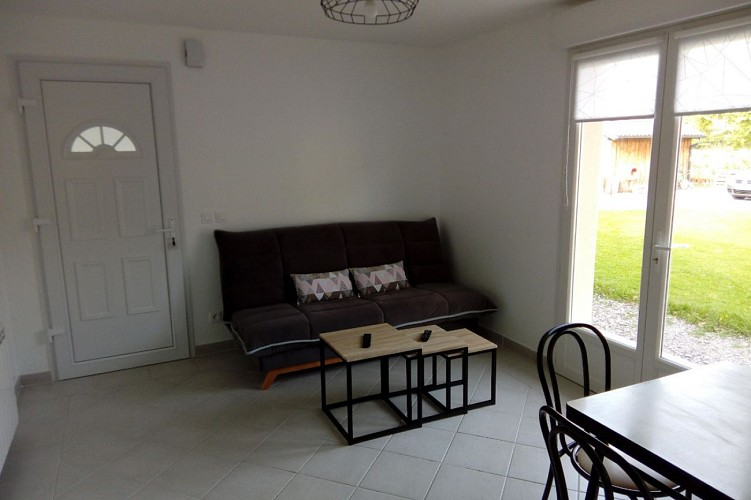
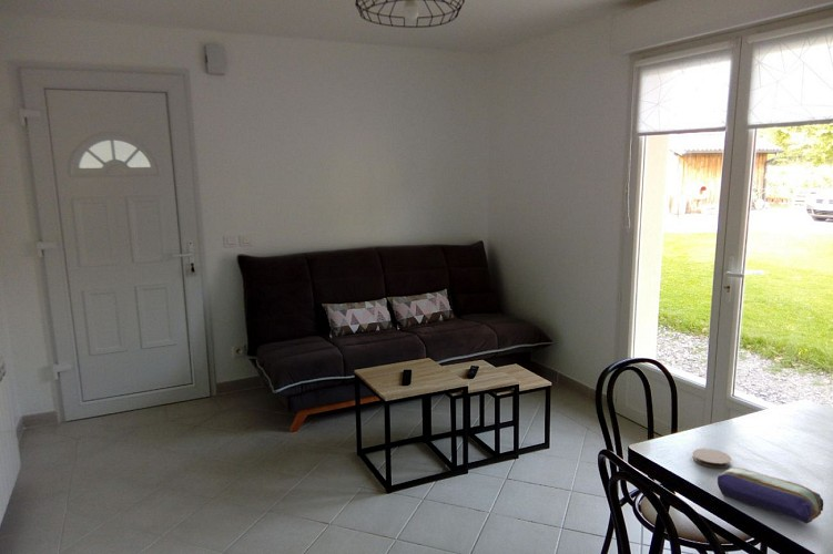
+ coaster [691,448,732,469]
+ pencil case [717,465,824,525]
